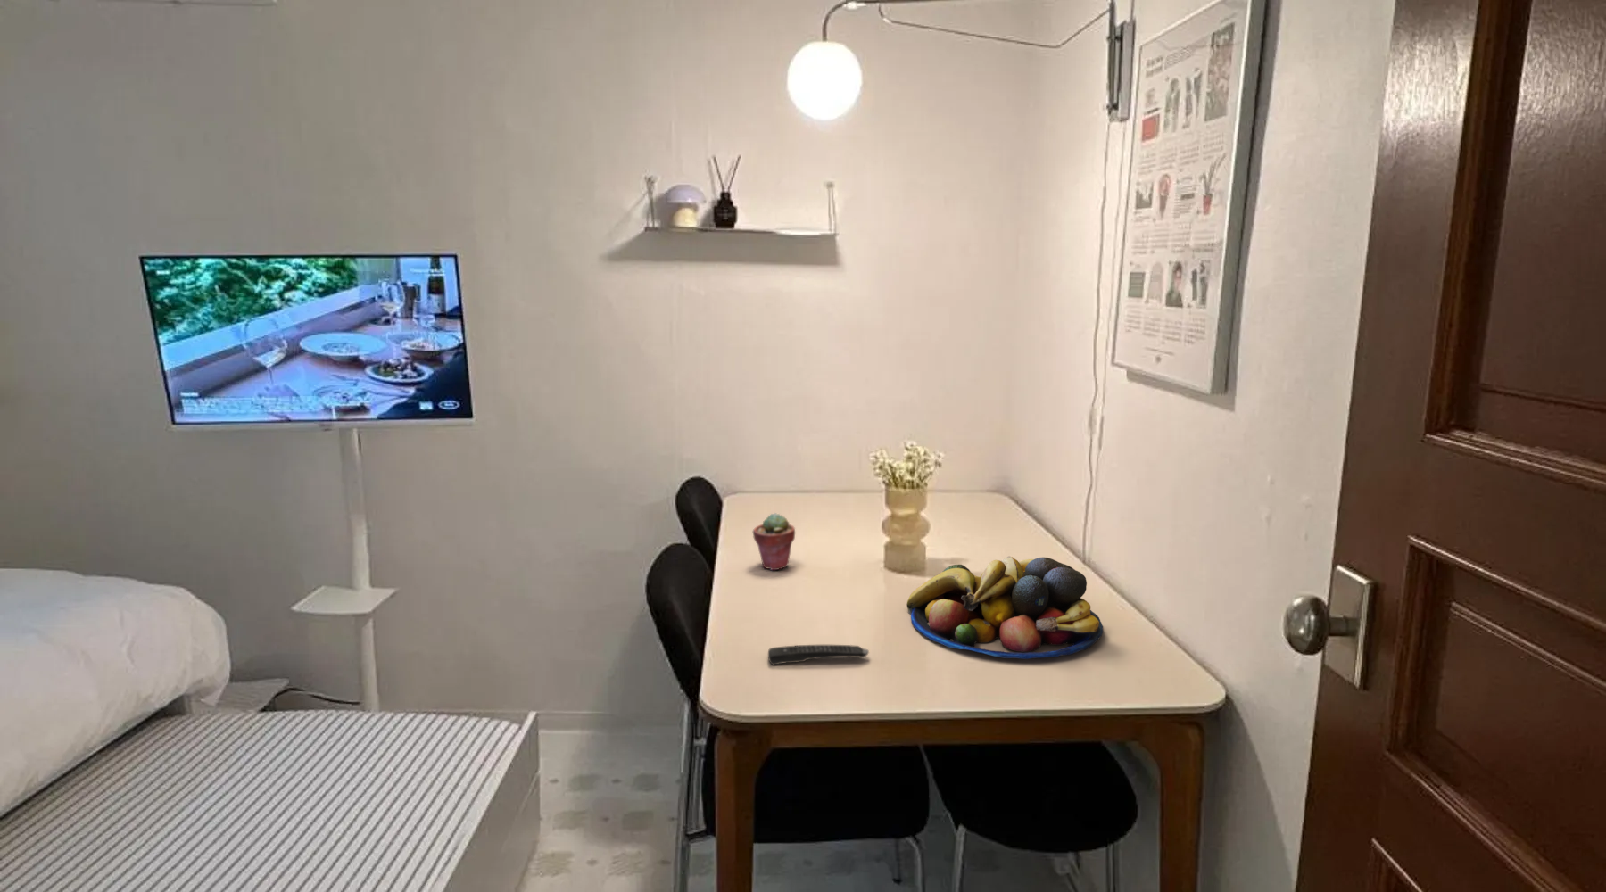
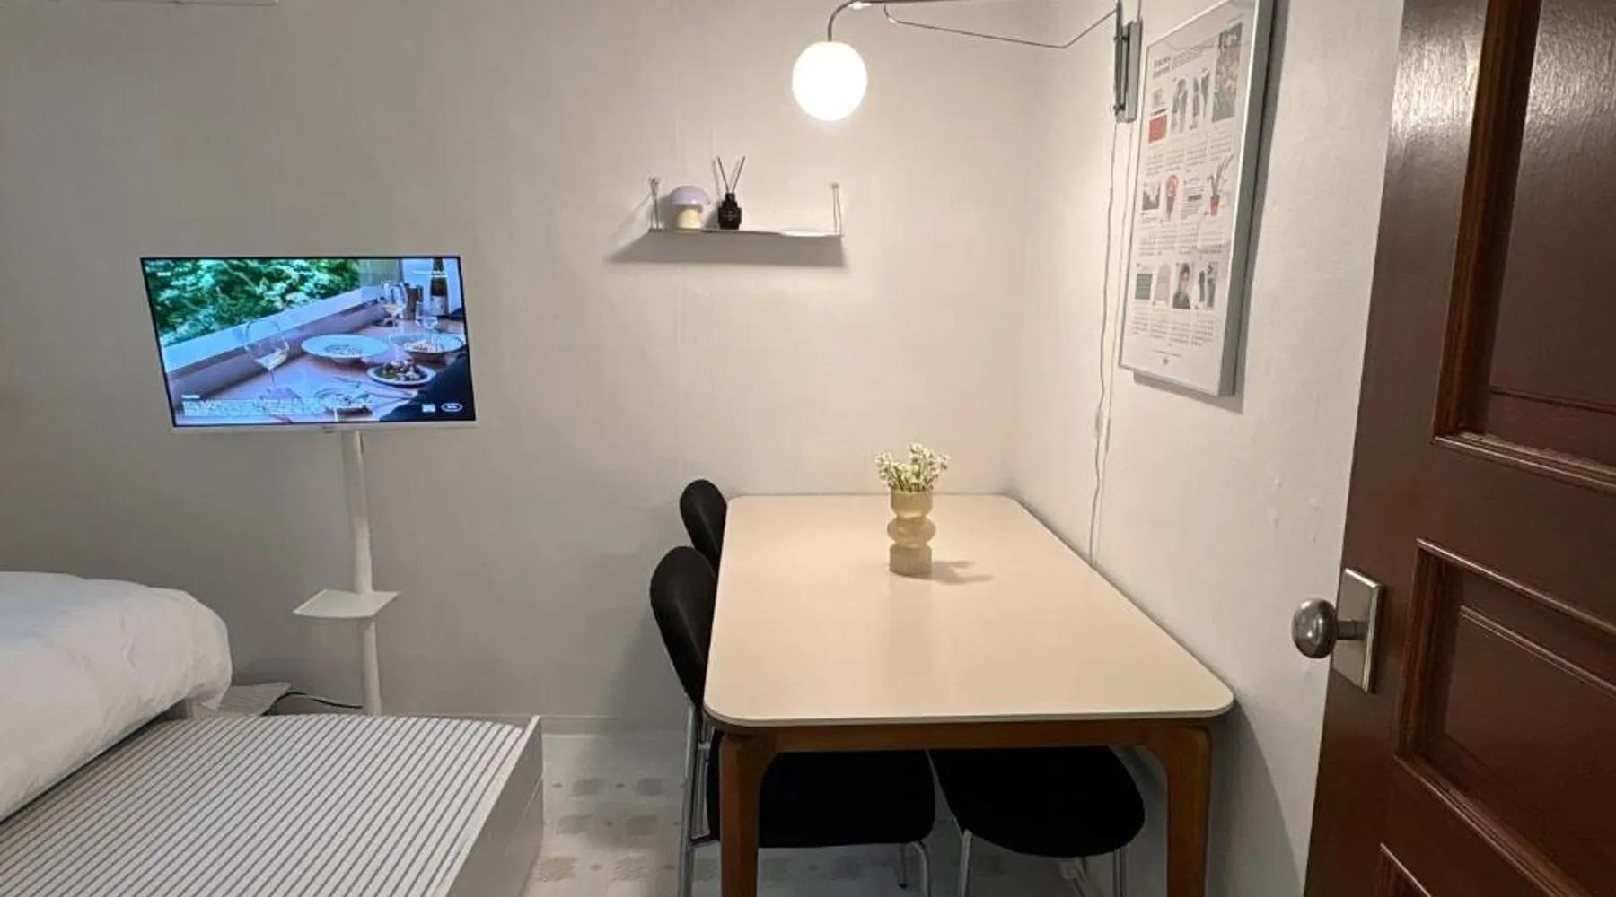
- remote control [768,644,870,667]
- fruit bowl [905,556,1104,660]
- potted succulent [752,512,796,571]
